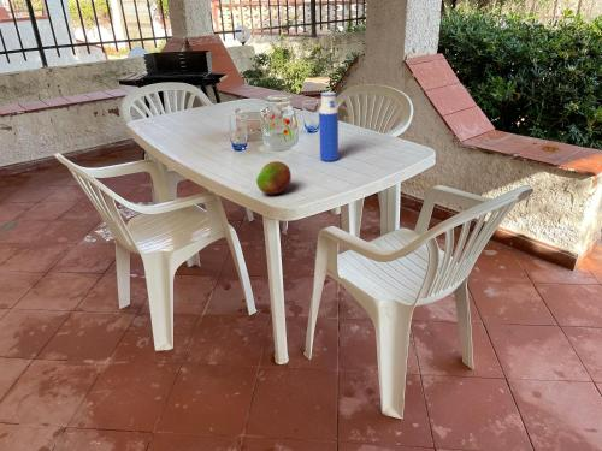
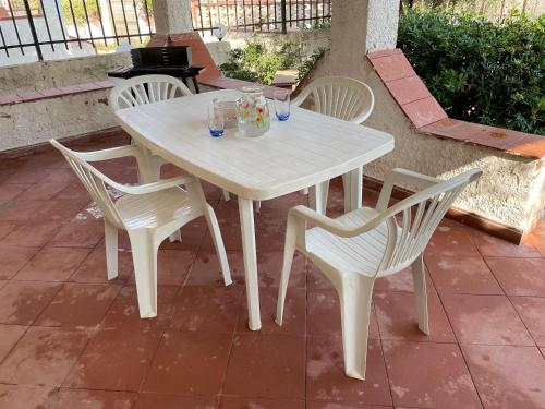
- water bottle [318,91,340,162]
- fruit [255,160,293,195]
